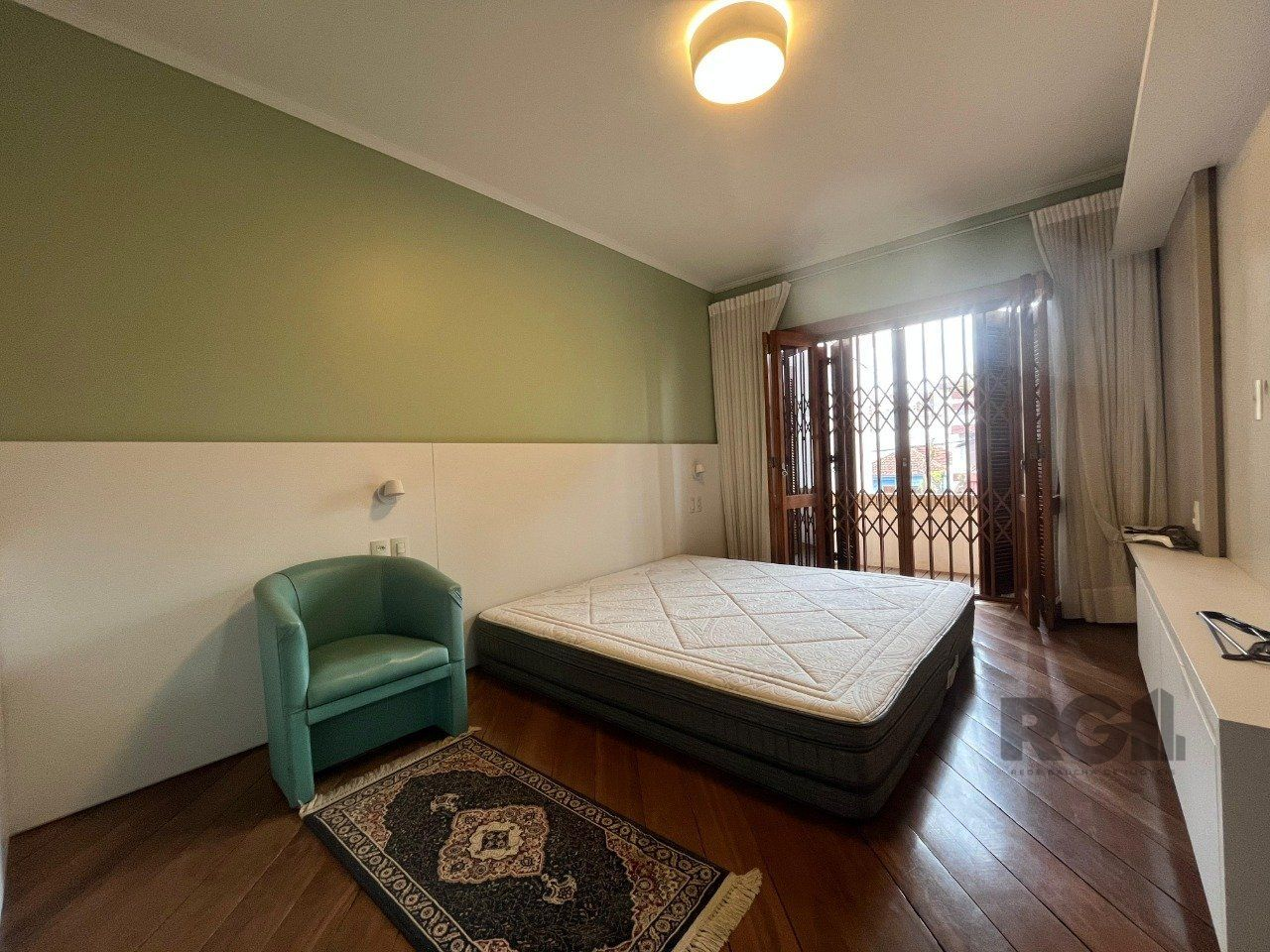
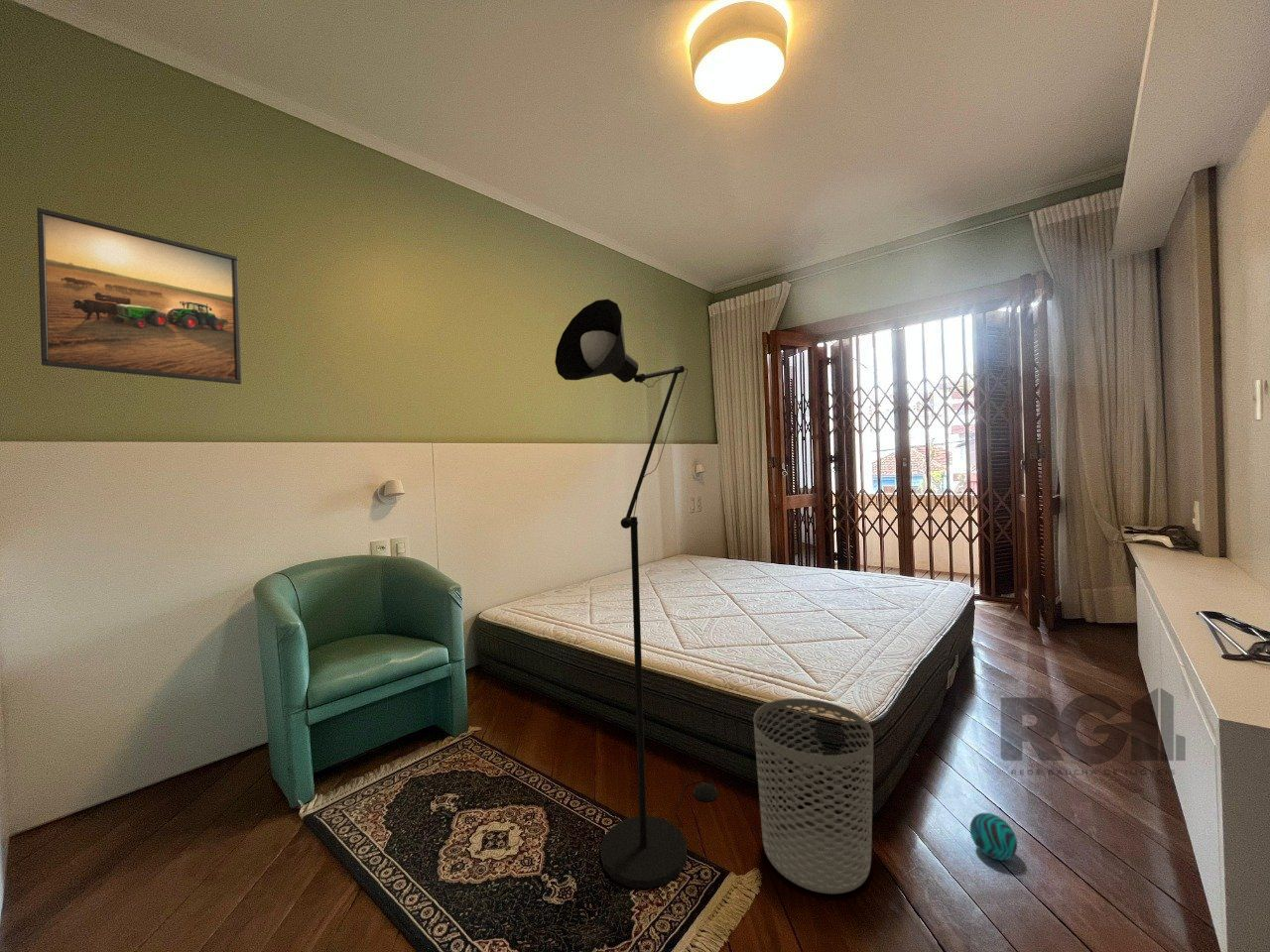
+ floor lamp [554,298,718,890]
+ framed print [36,207,242,385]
+ decorative ball [969,812,1018,861]
+ waste bin [753,697,874,894]
